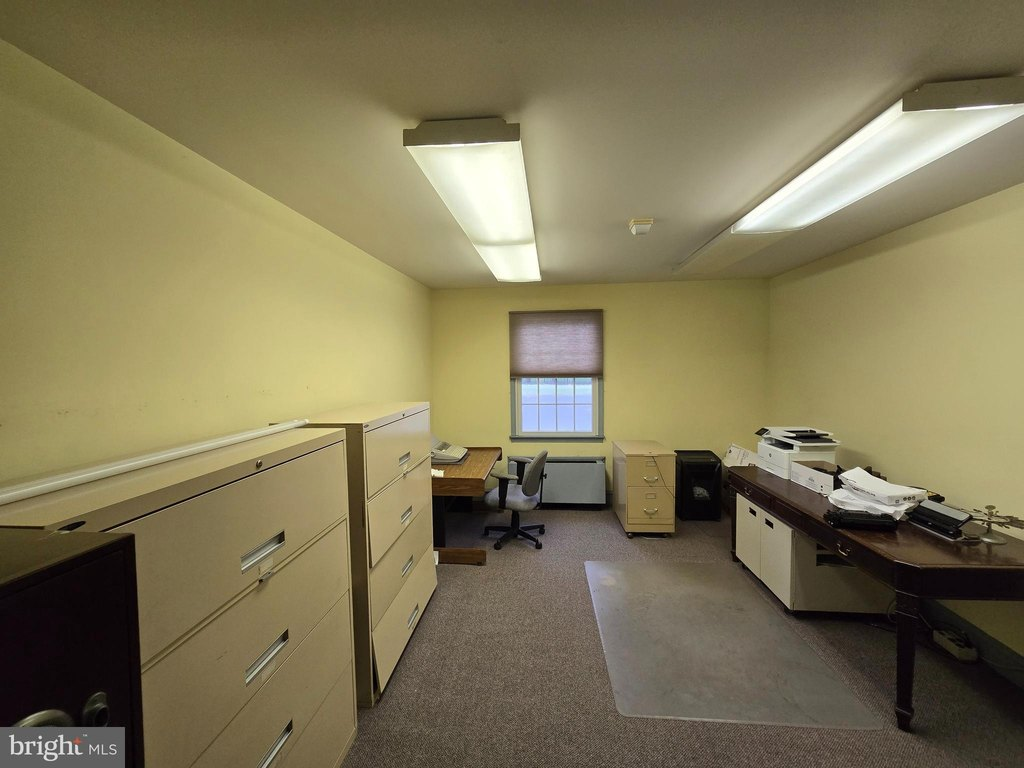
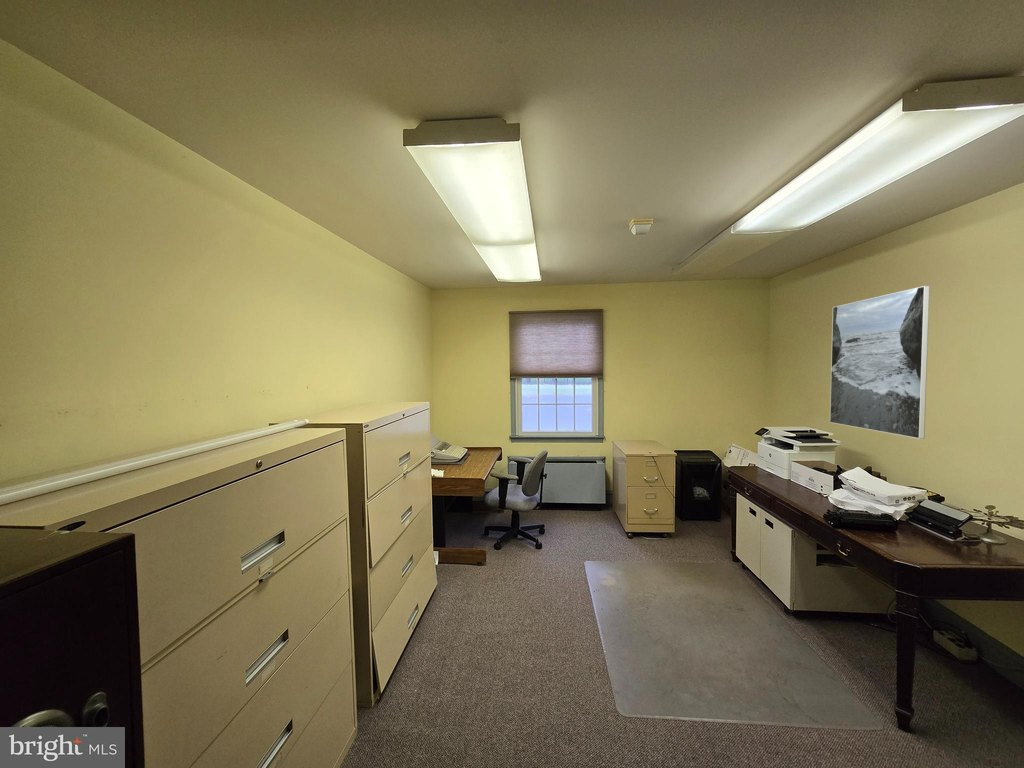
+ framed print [829,285,931,440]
